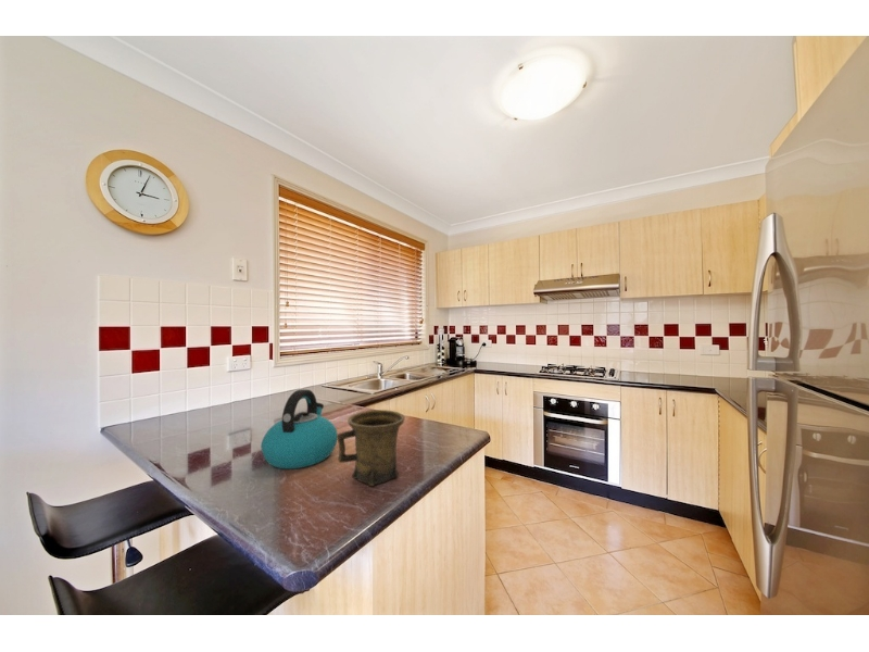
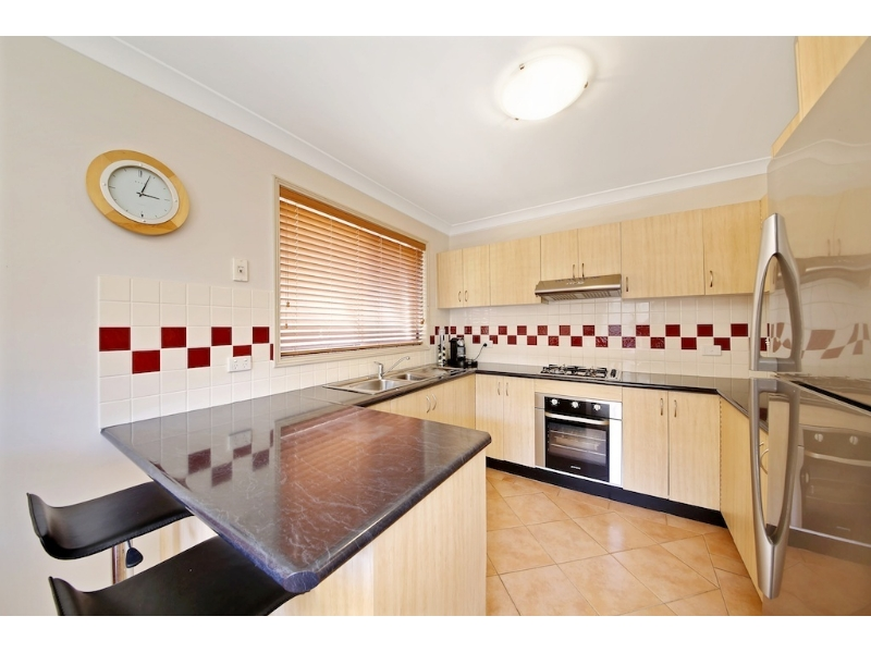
- mug [337,409,406,487]
- kettle [260,388,338,471]
